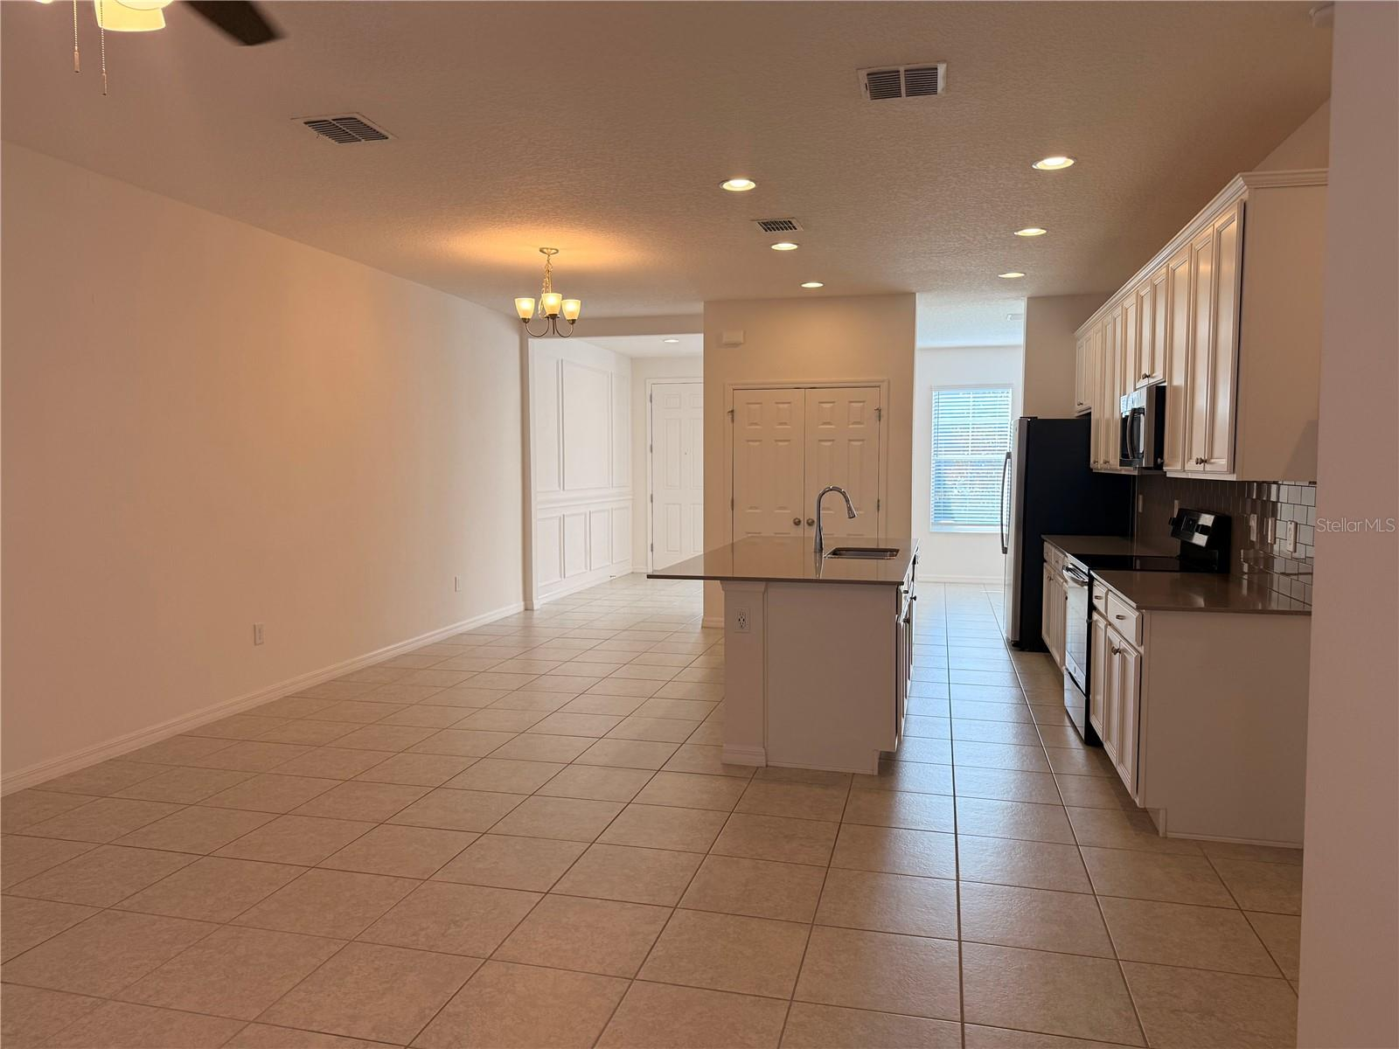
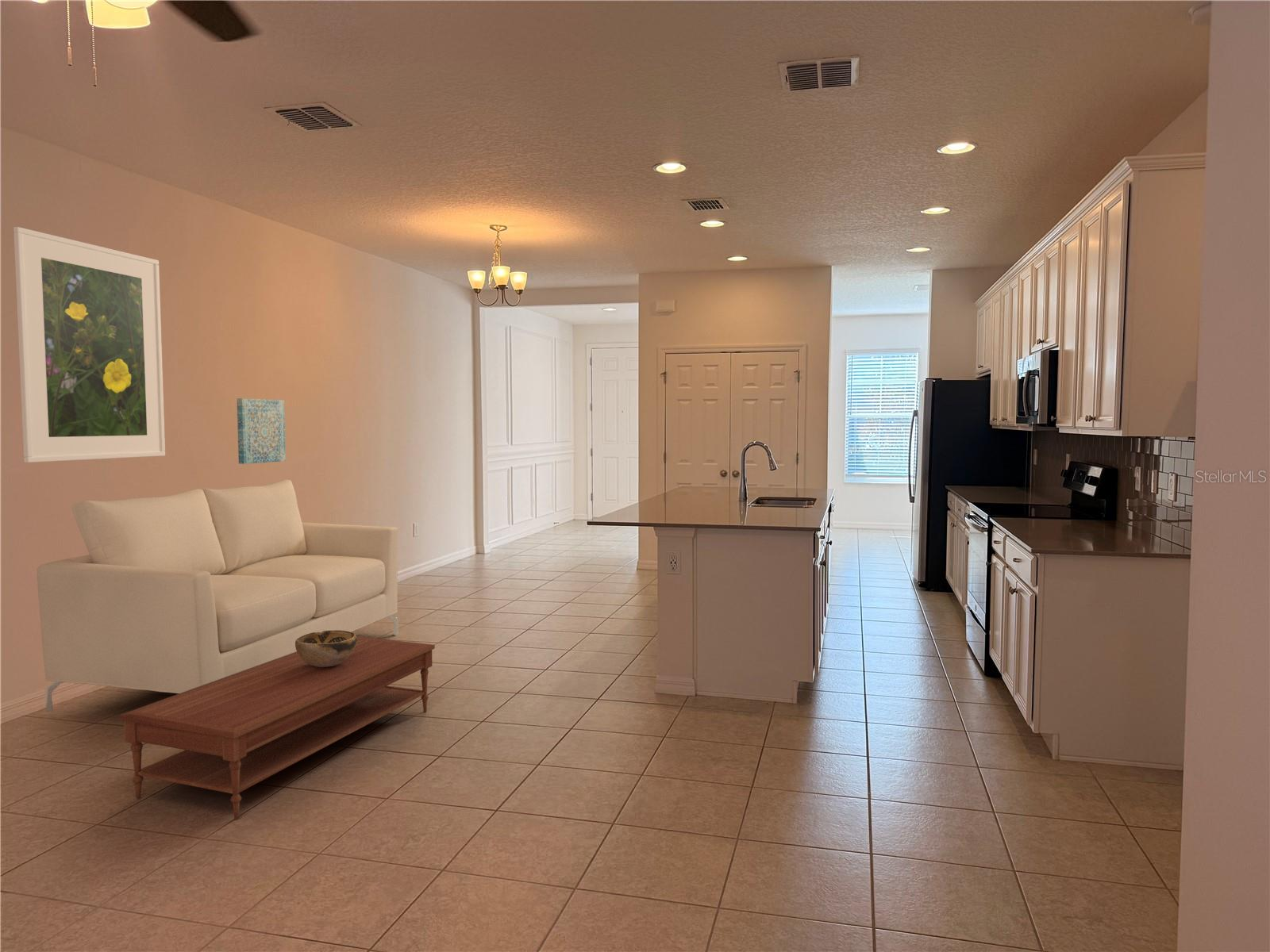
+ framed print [13,226,166,463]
+ sofa [36,479,399,712]
+ decorative bowl [295,630,357,667]
+ wall art [237,397,287,465]
+ coffee table [119,635,436,820]
